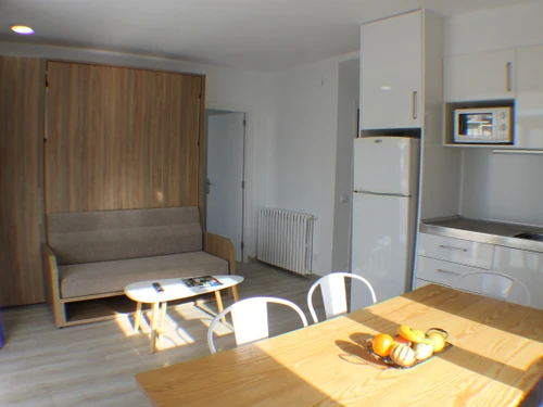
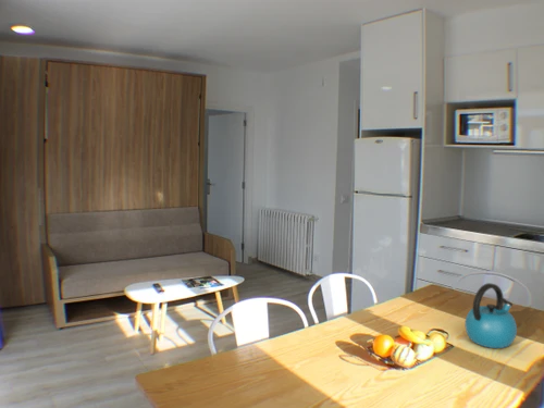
+ kettle [463,282,518,349]
